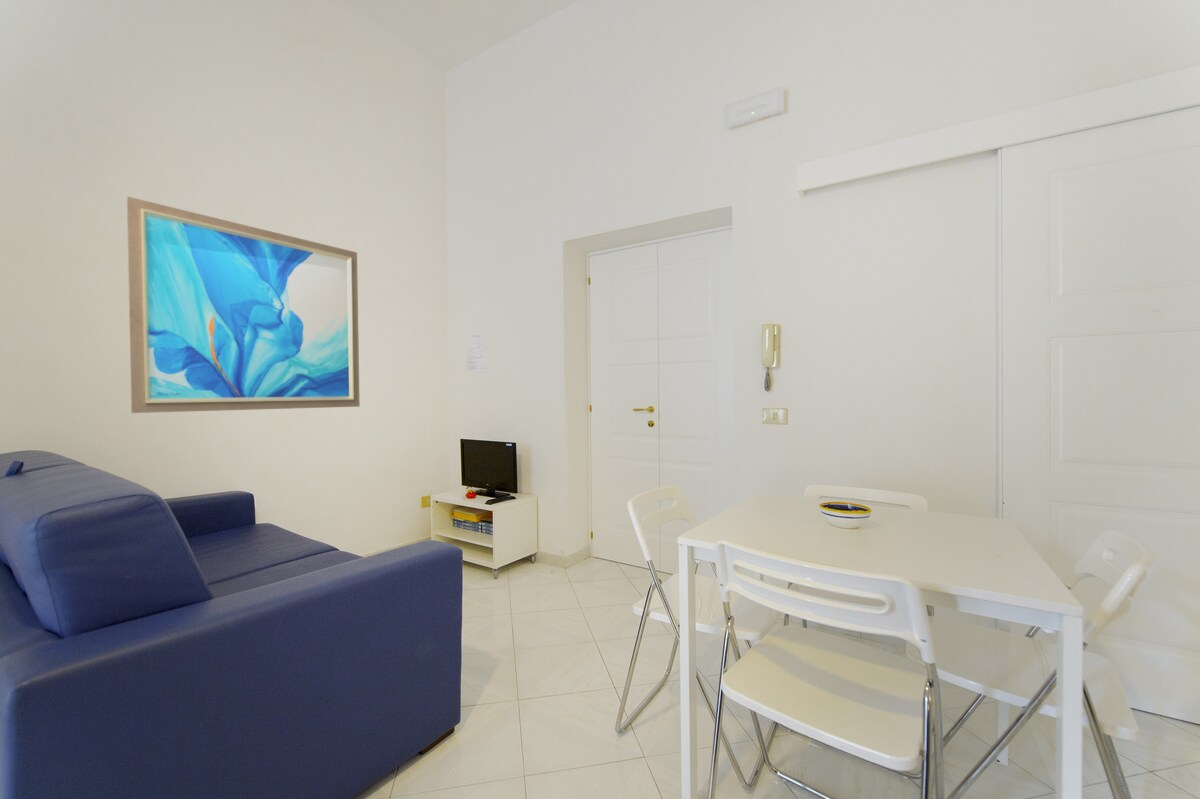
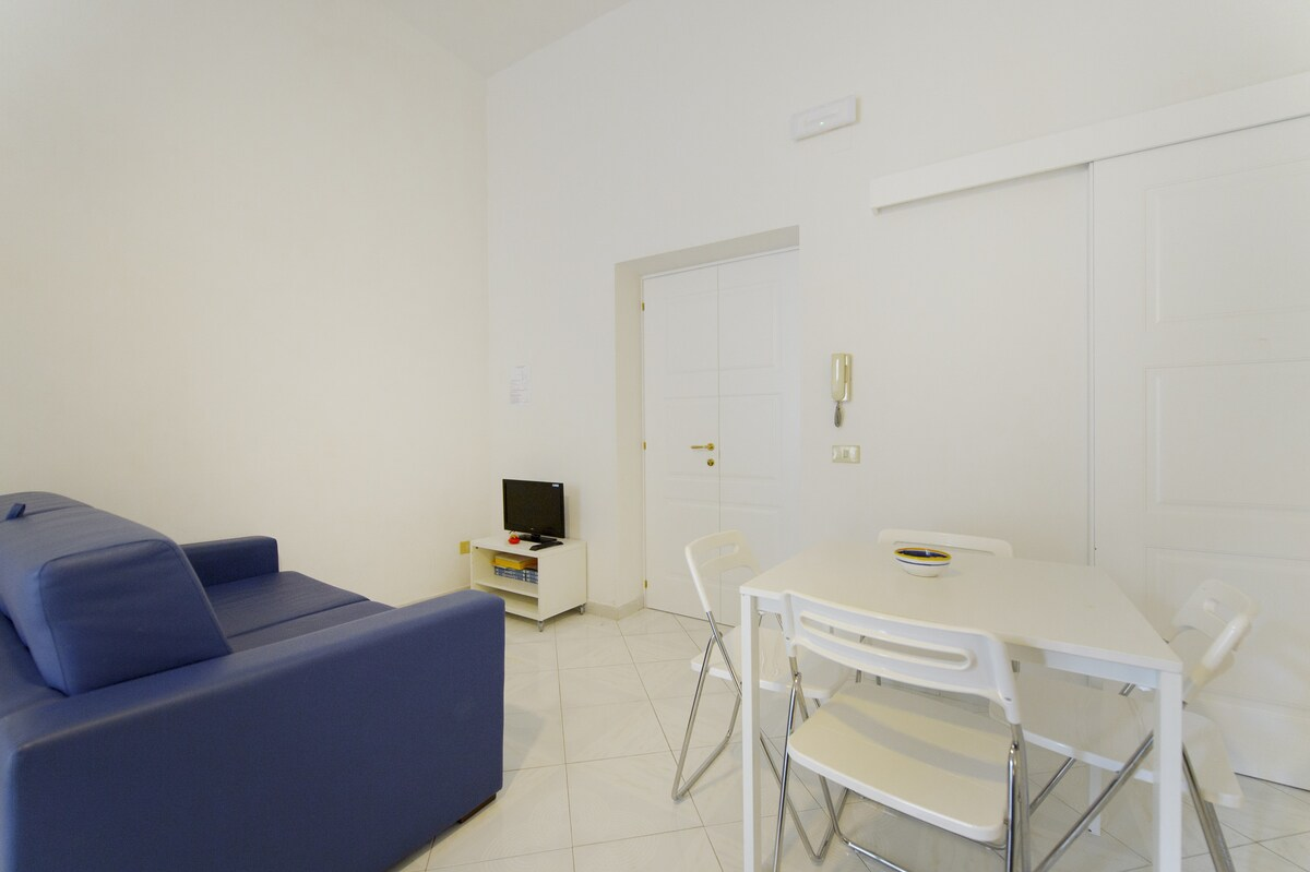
- wall art [126,195,361,414]
